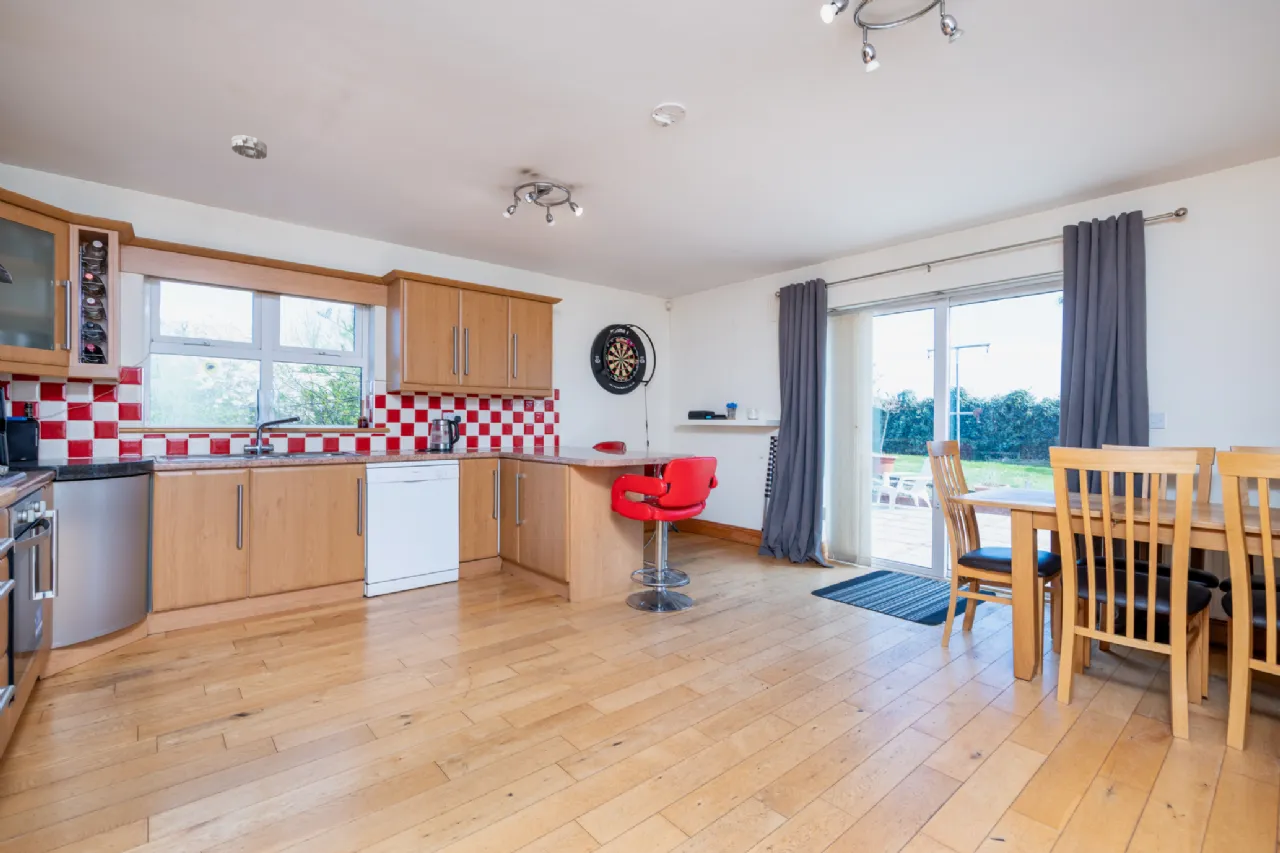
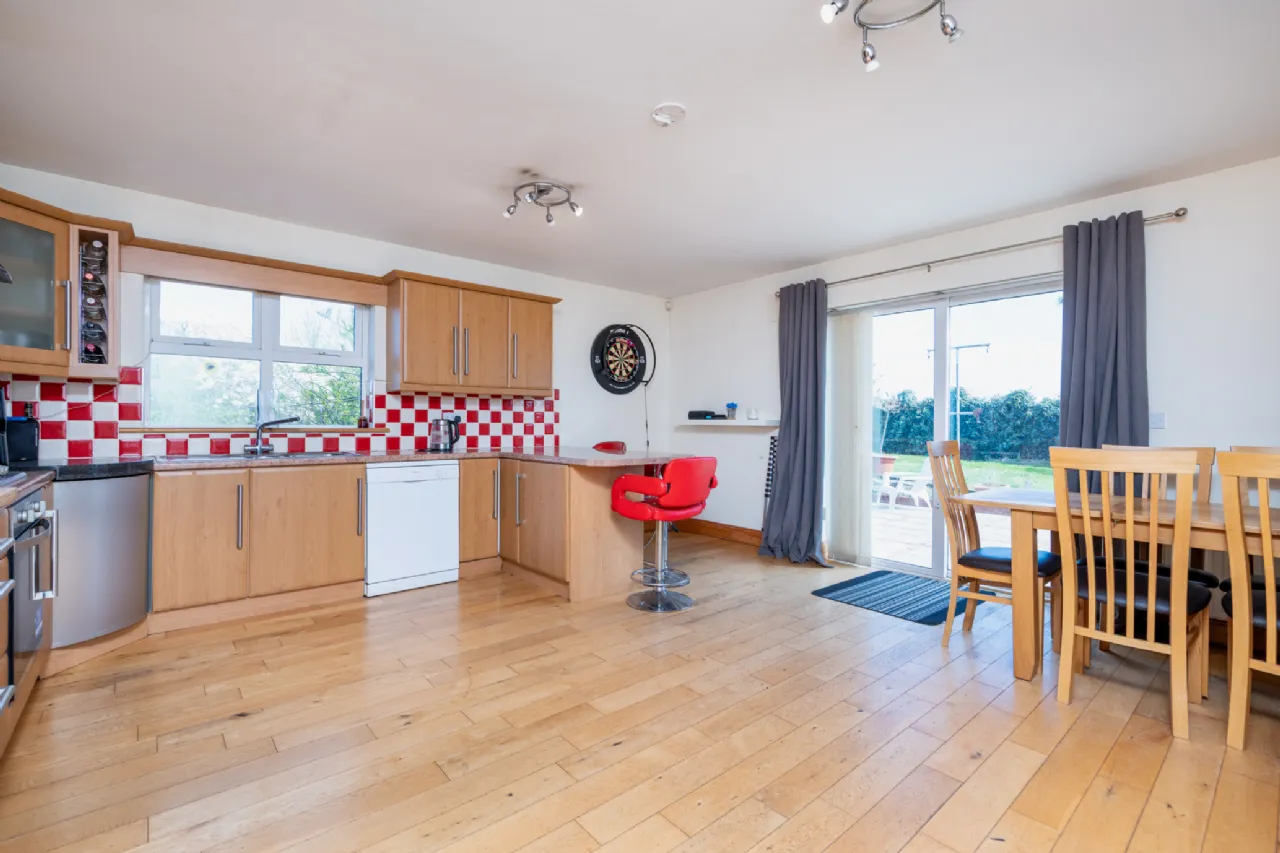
- smoke detector [231,134,268,160]
